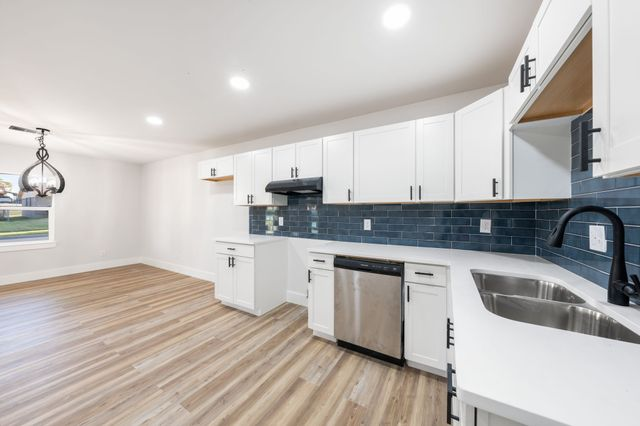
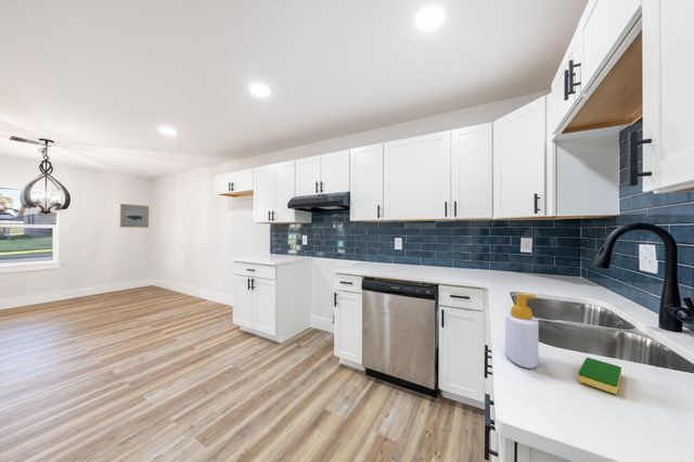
+ dish sponge [577,357,622,395]
+ soap bottle [504,293,540,369]
+ wall art [119,203,150,229]
